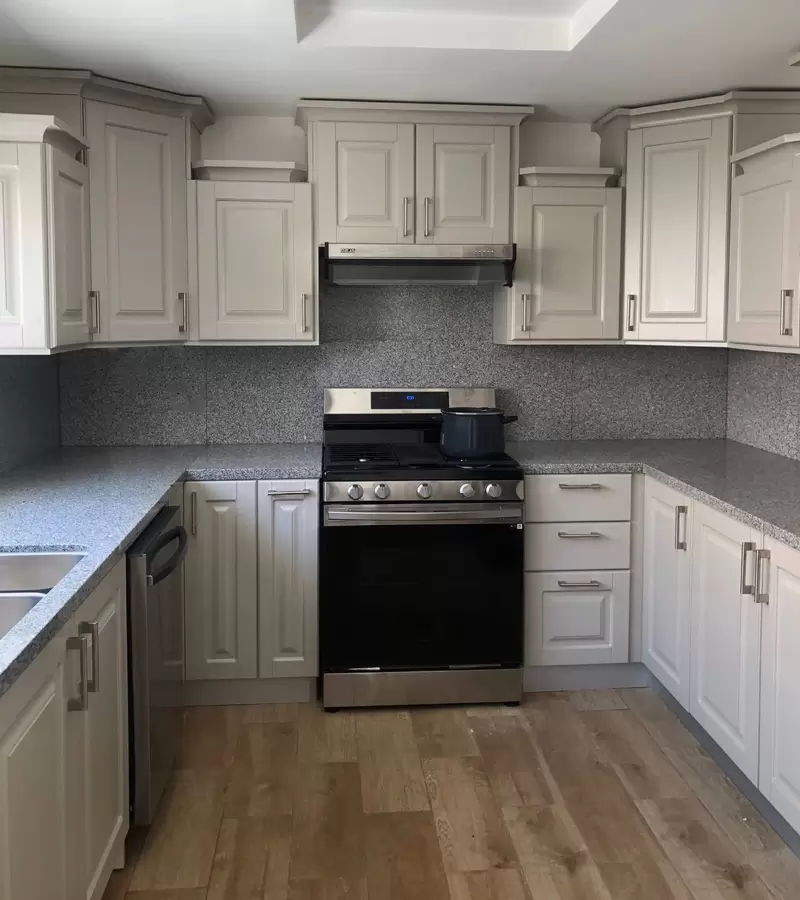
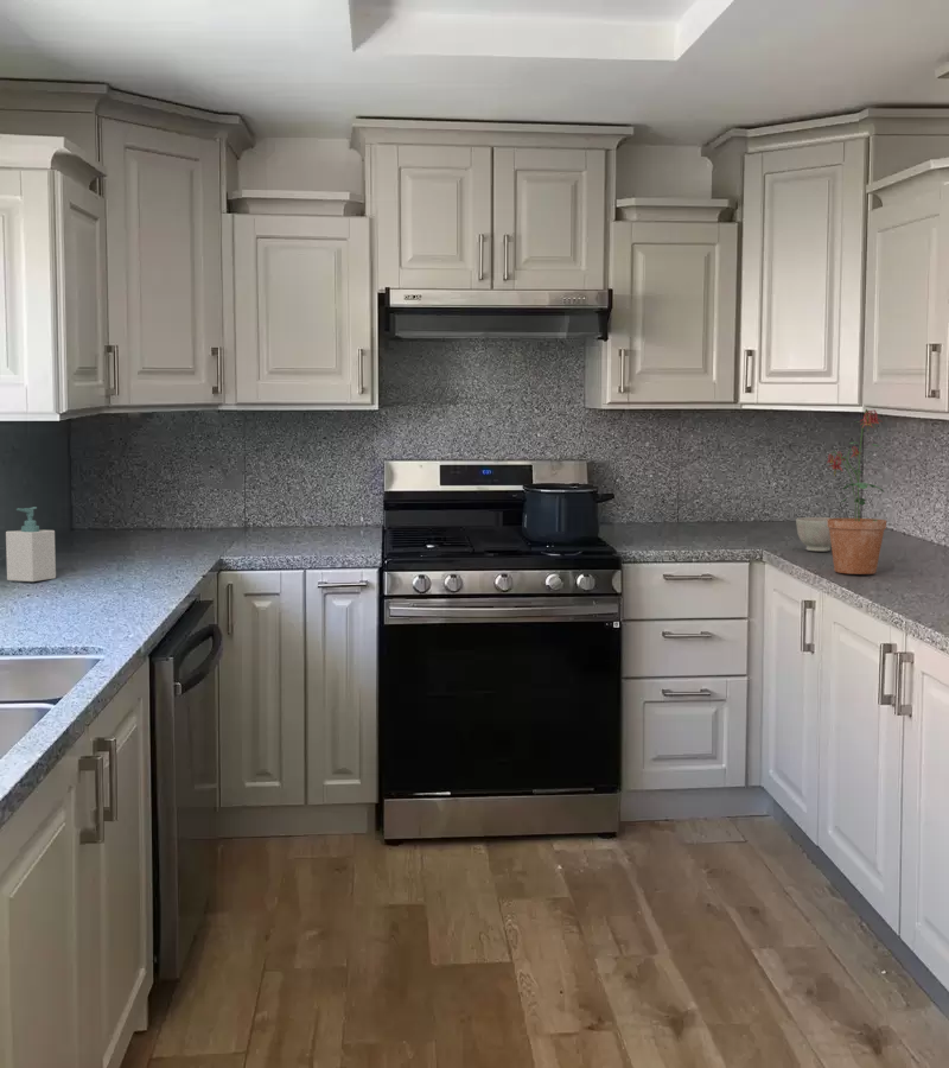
+ soap bottle [5,506,57,583]
+ bowl [795,516,833,553]
+ potted plant [826,408,887,576]
